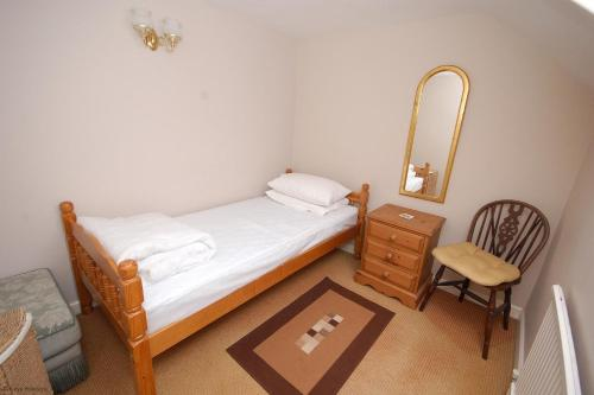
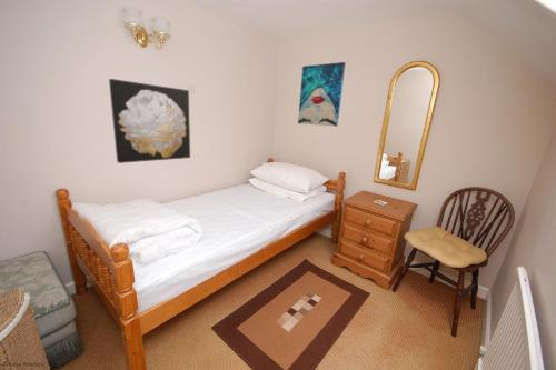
+ wall art [108,78,191,164]
+ wall art [297,61,347,128]
